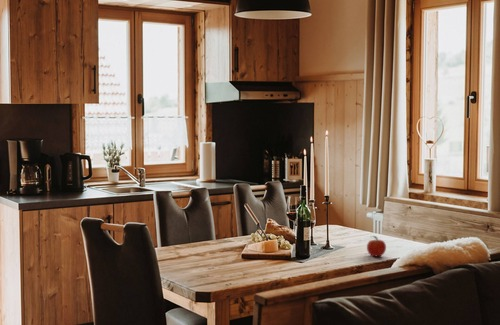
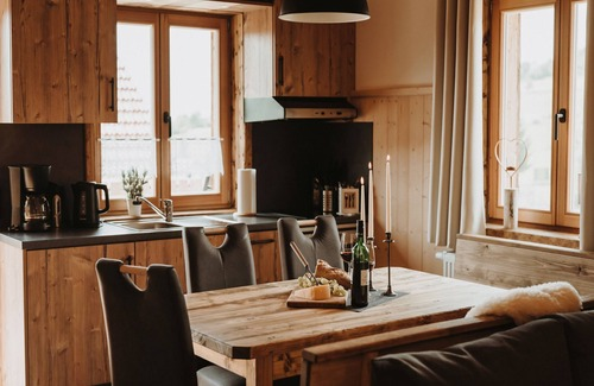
- fruit [366,235,387,257]
